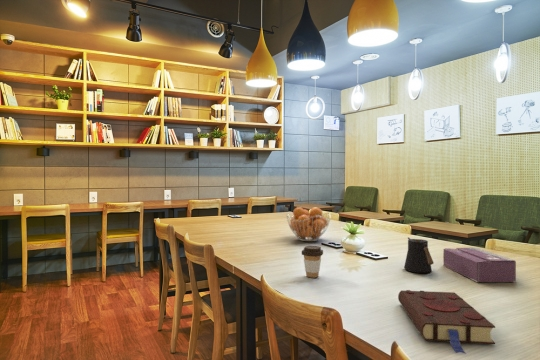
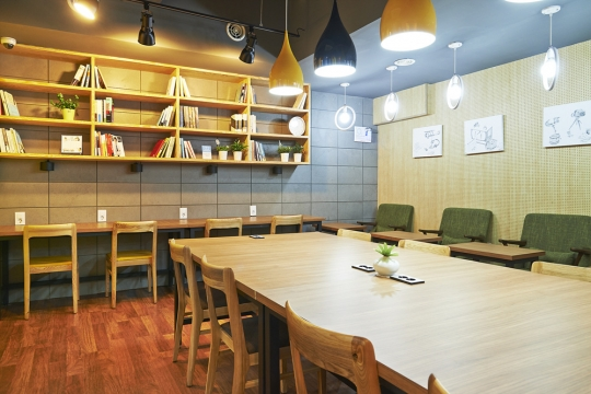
- fruit basket [285,206,332,242]
- kettle [403,237,434,274]
- book [397,289,496,355]
- tissue box [442,246,517,283]
- coffee cup [301,245,324,278]
